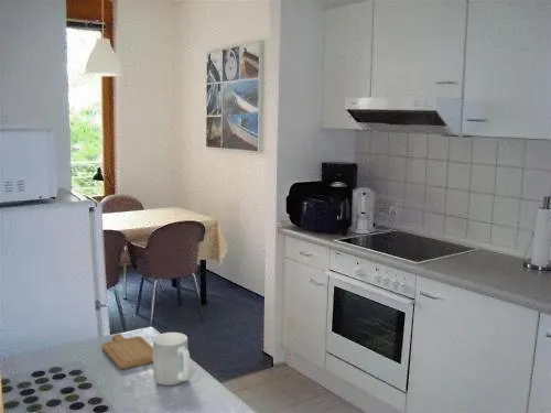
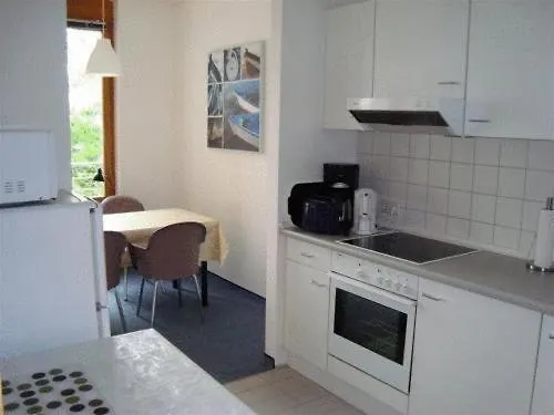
- chopping board [101,333,153,370]
- mug [152,332,191,387]
